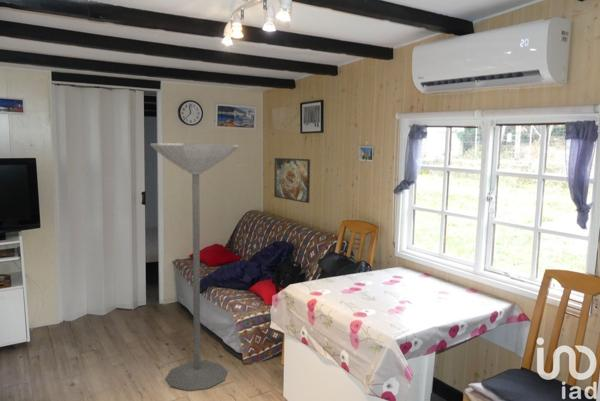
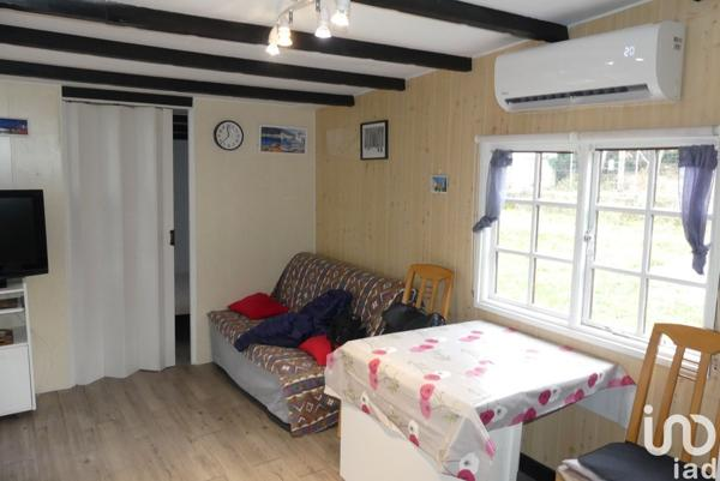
- floor lamp [150,142,240,392]
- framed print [273,157,311,204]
